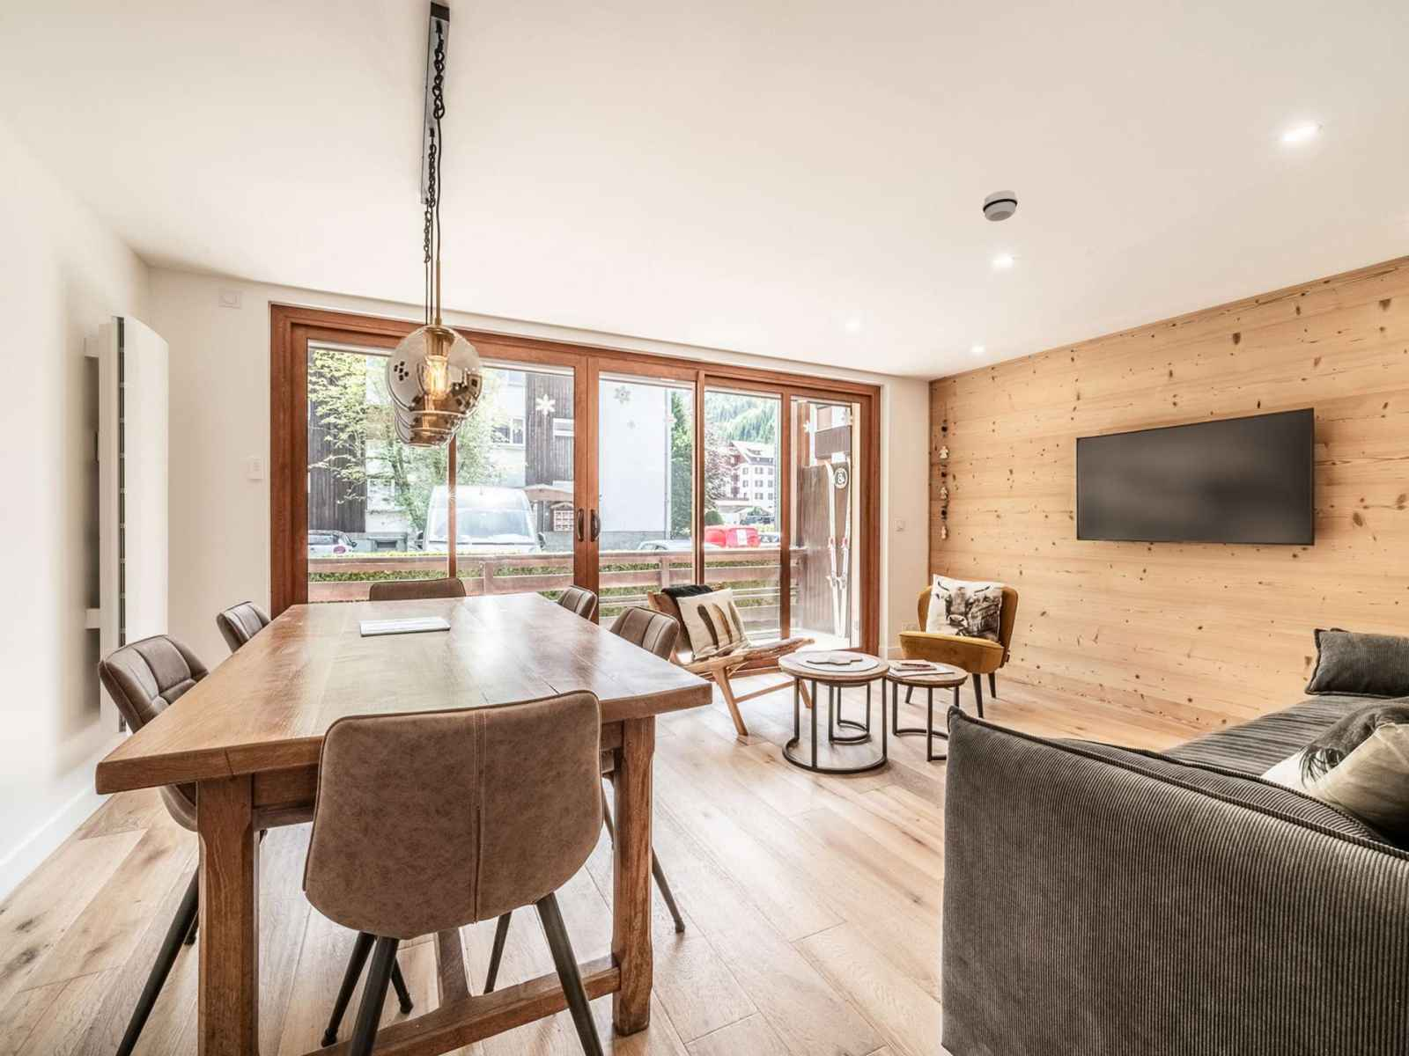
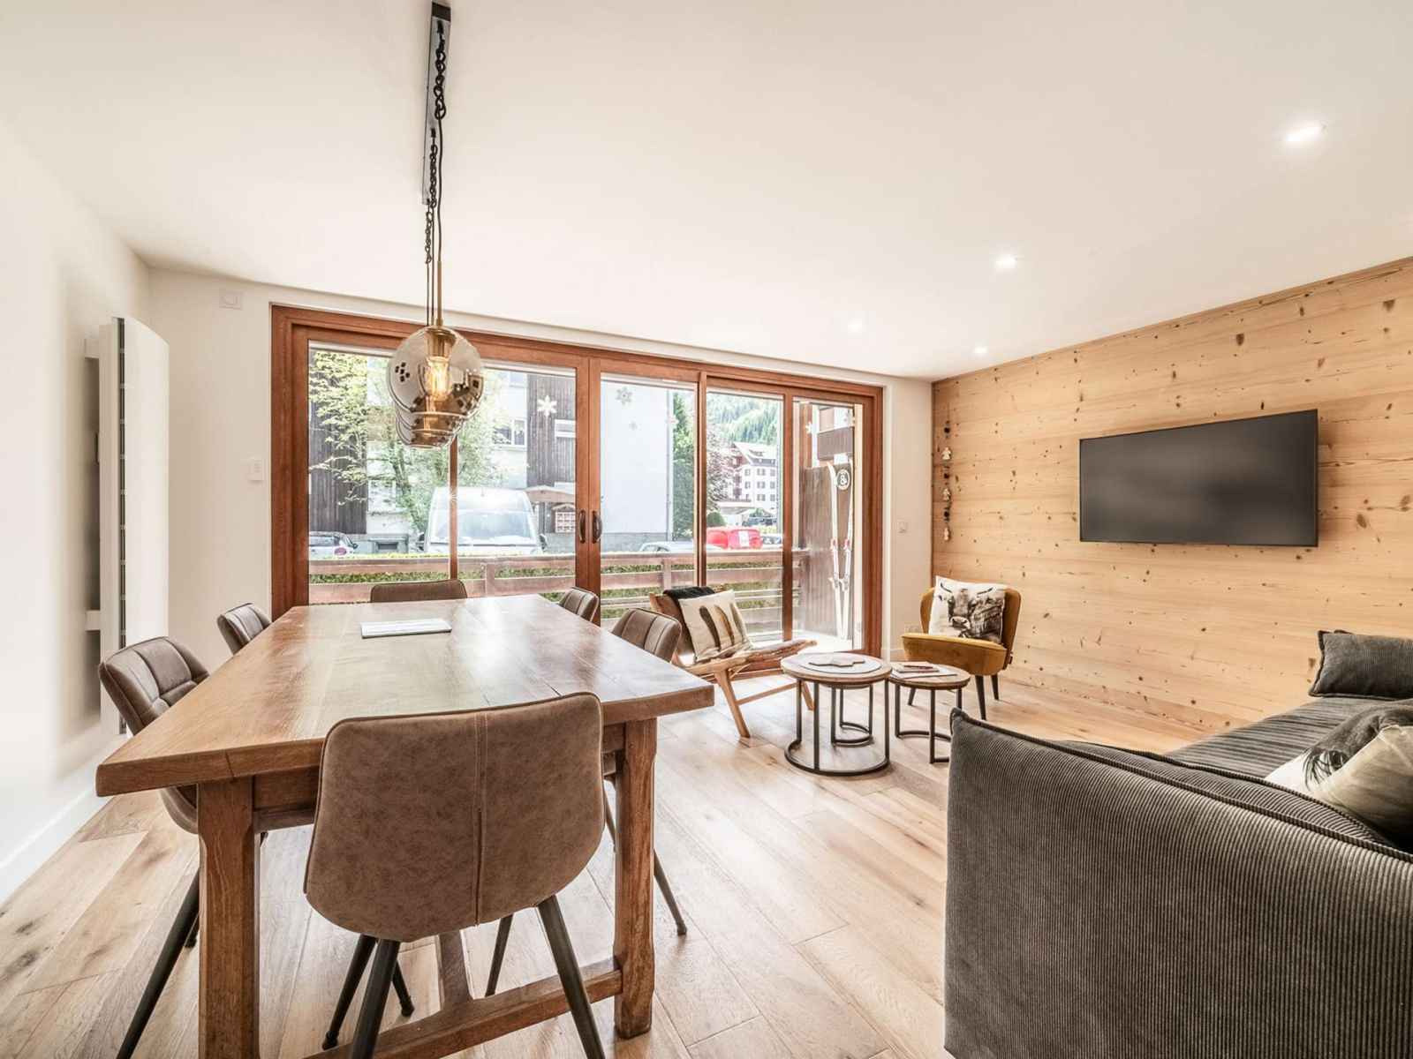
- smoke detector [982,190,1018,223]
